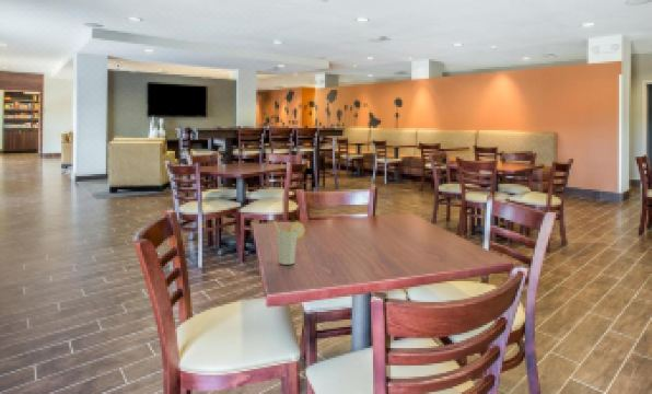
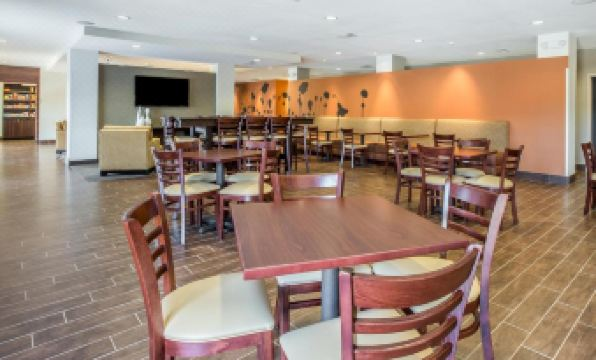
- cup [271,220,306,266]
